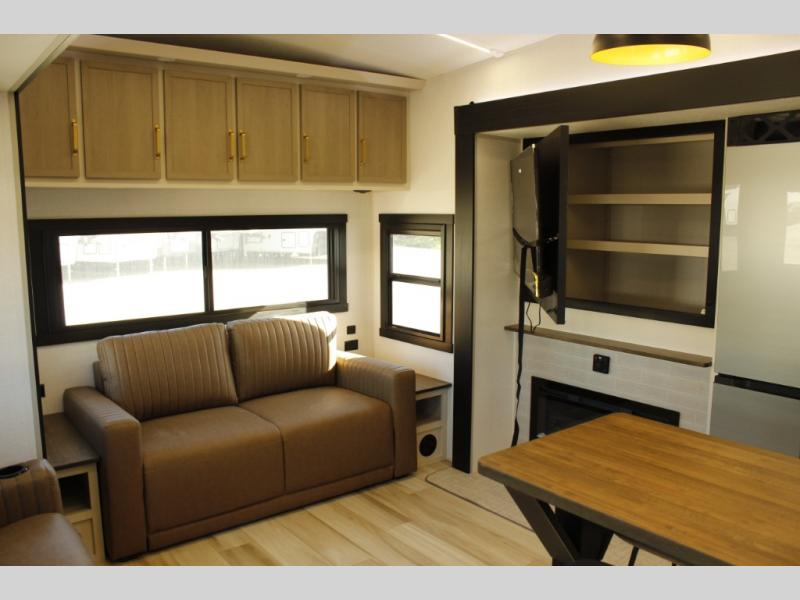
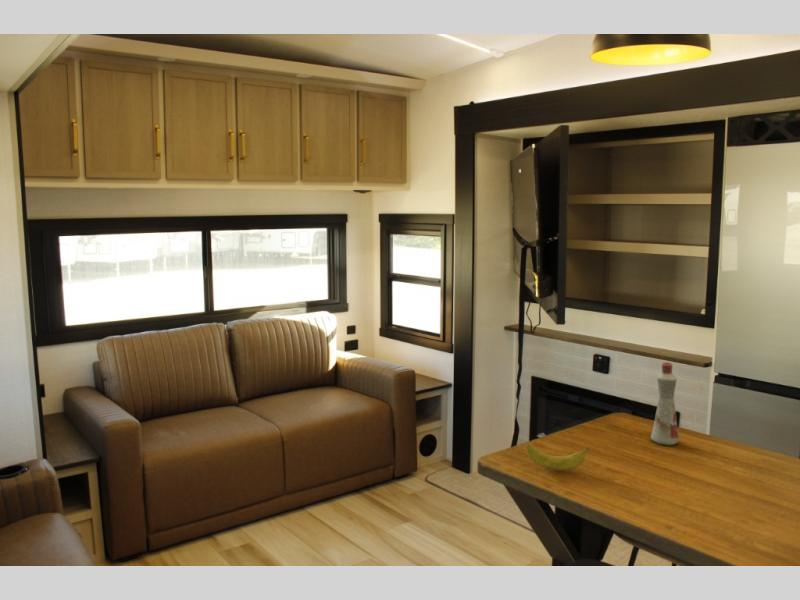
+ banana [526,444,591,471]
+ bottle [650,361,680,446]
